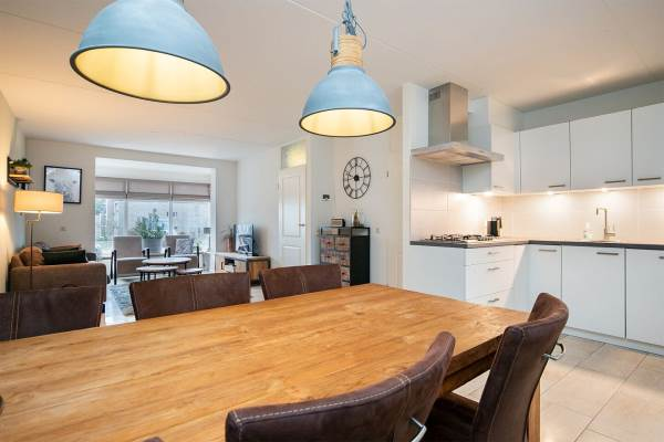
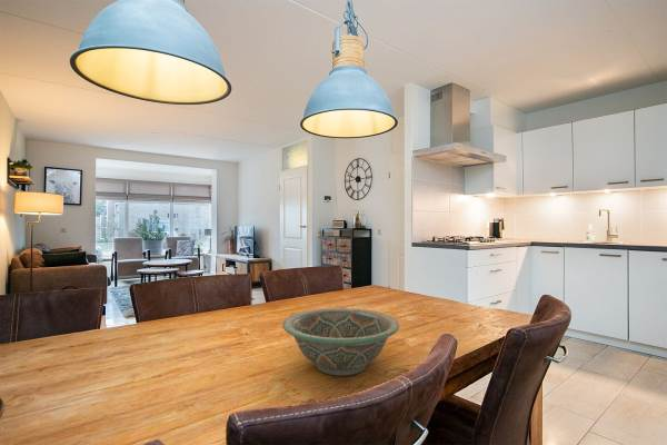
+ decorative bowl [281,307,400,377]
